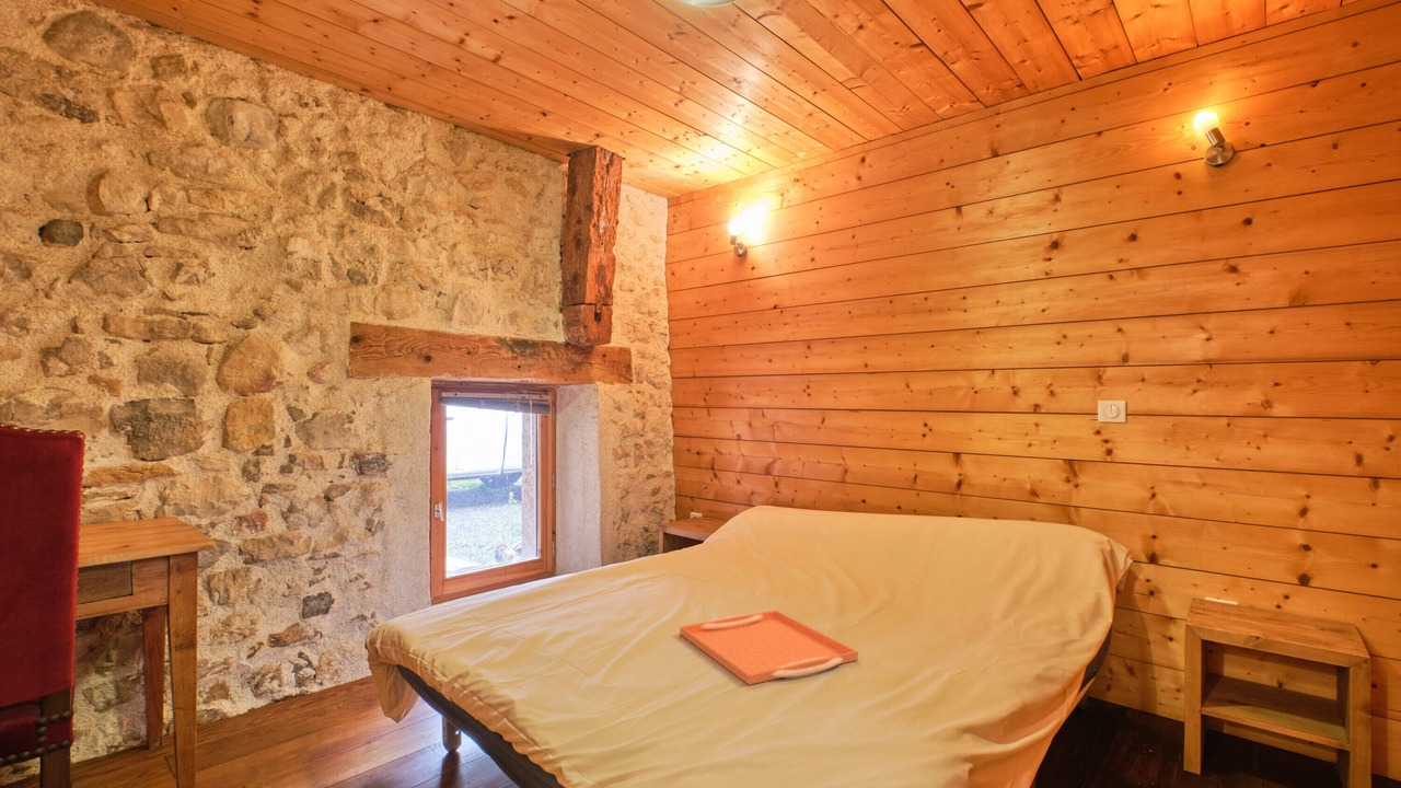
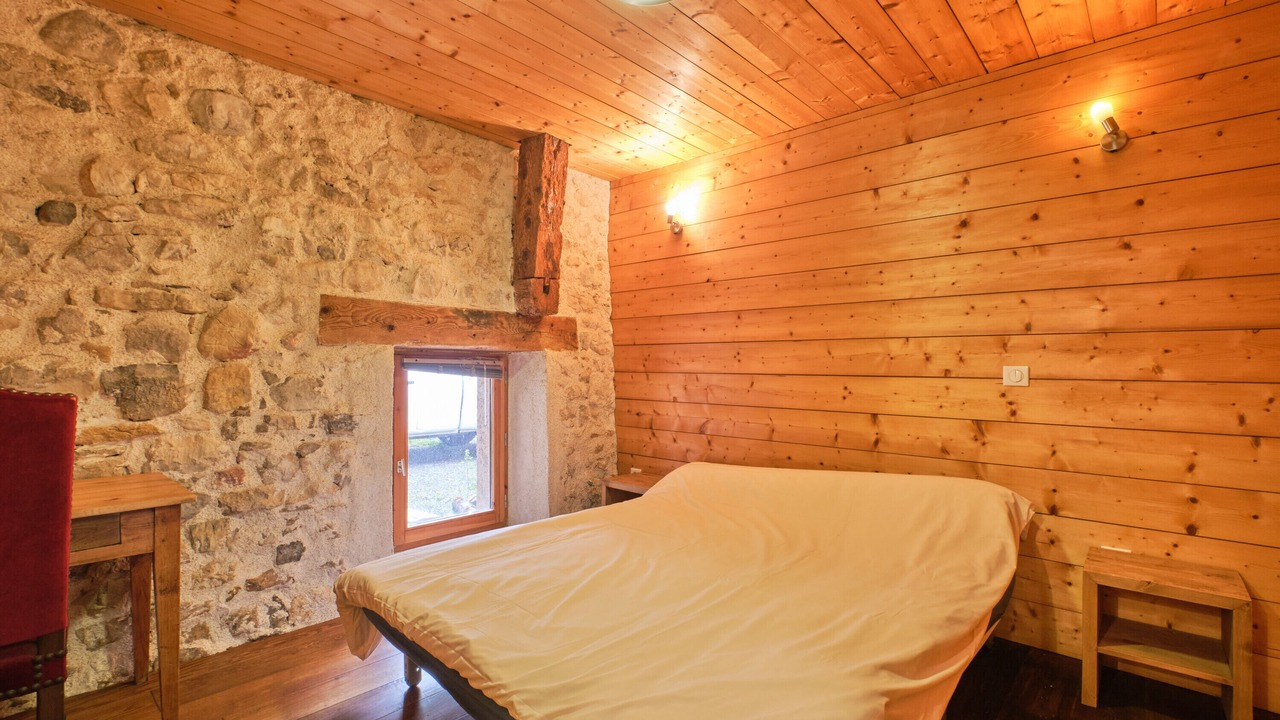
- serving tray [679,609,859,686]
